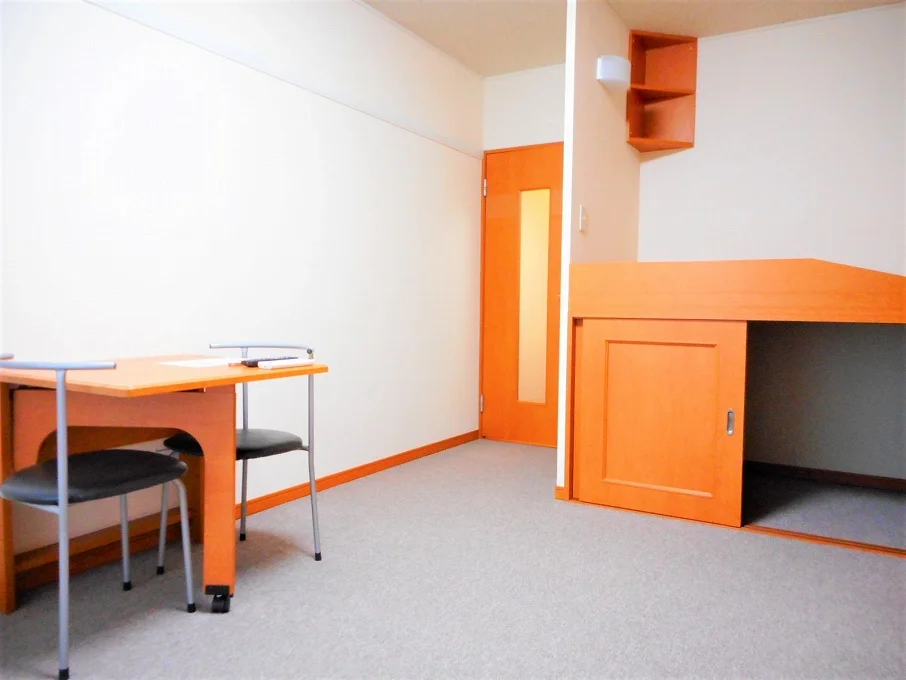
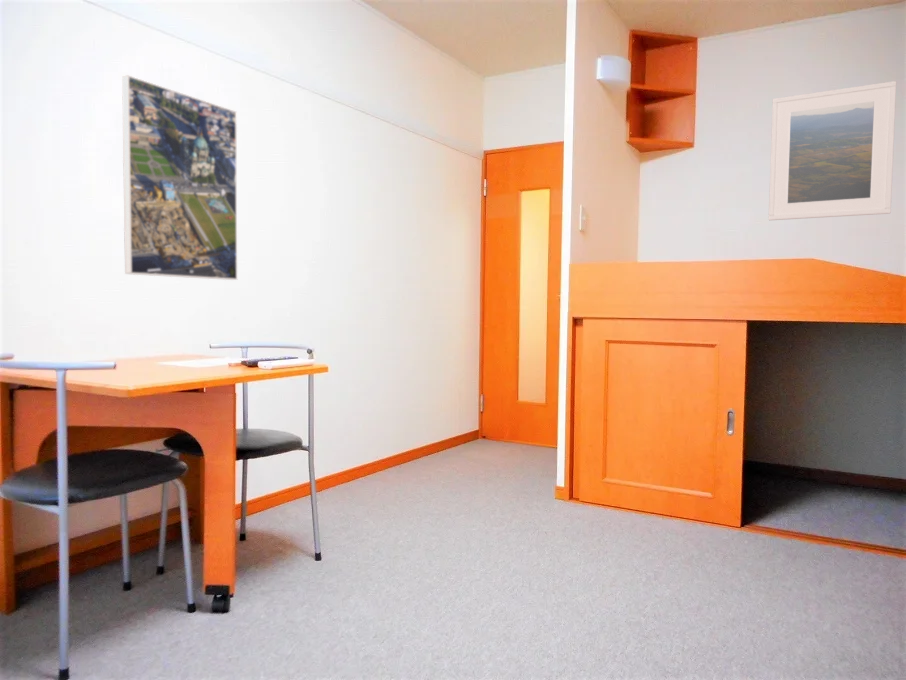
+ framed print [121,74,238,281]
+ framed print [768,80,897,221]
